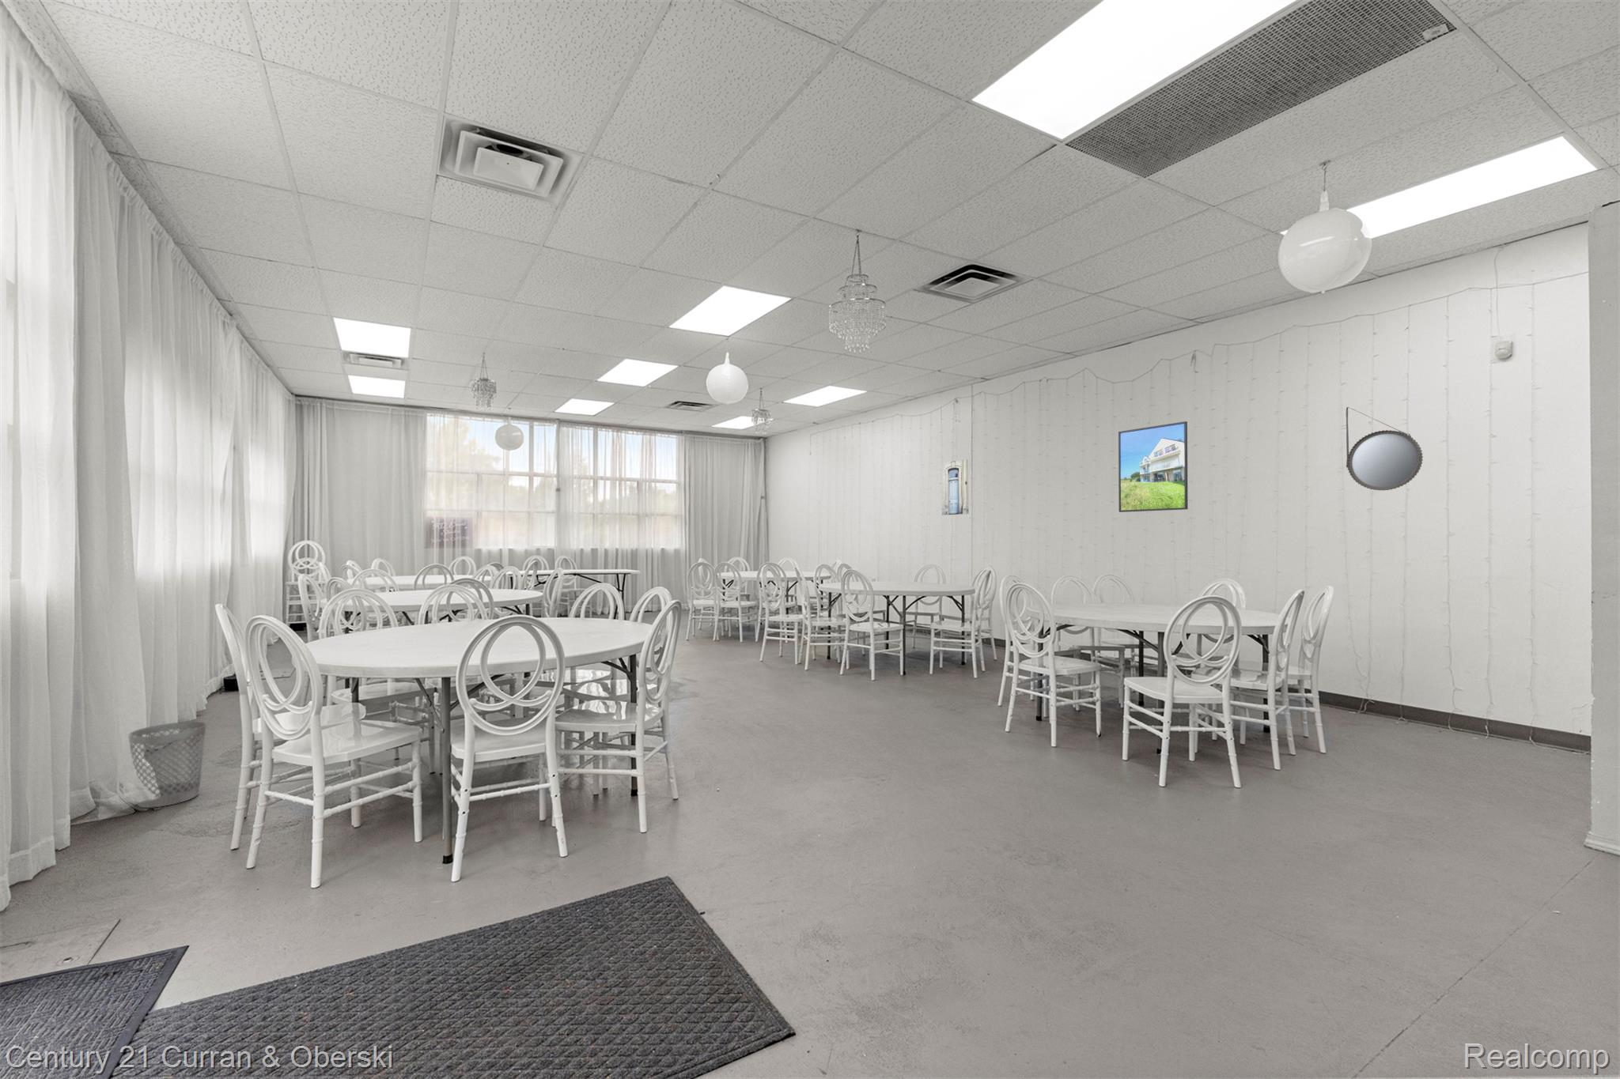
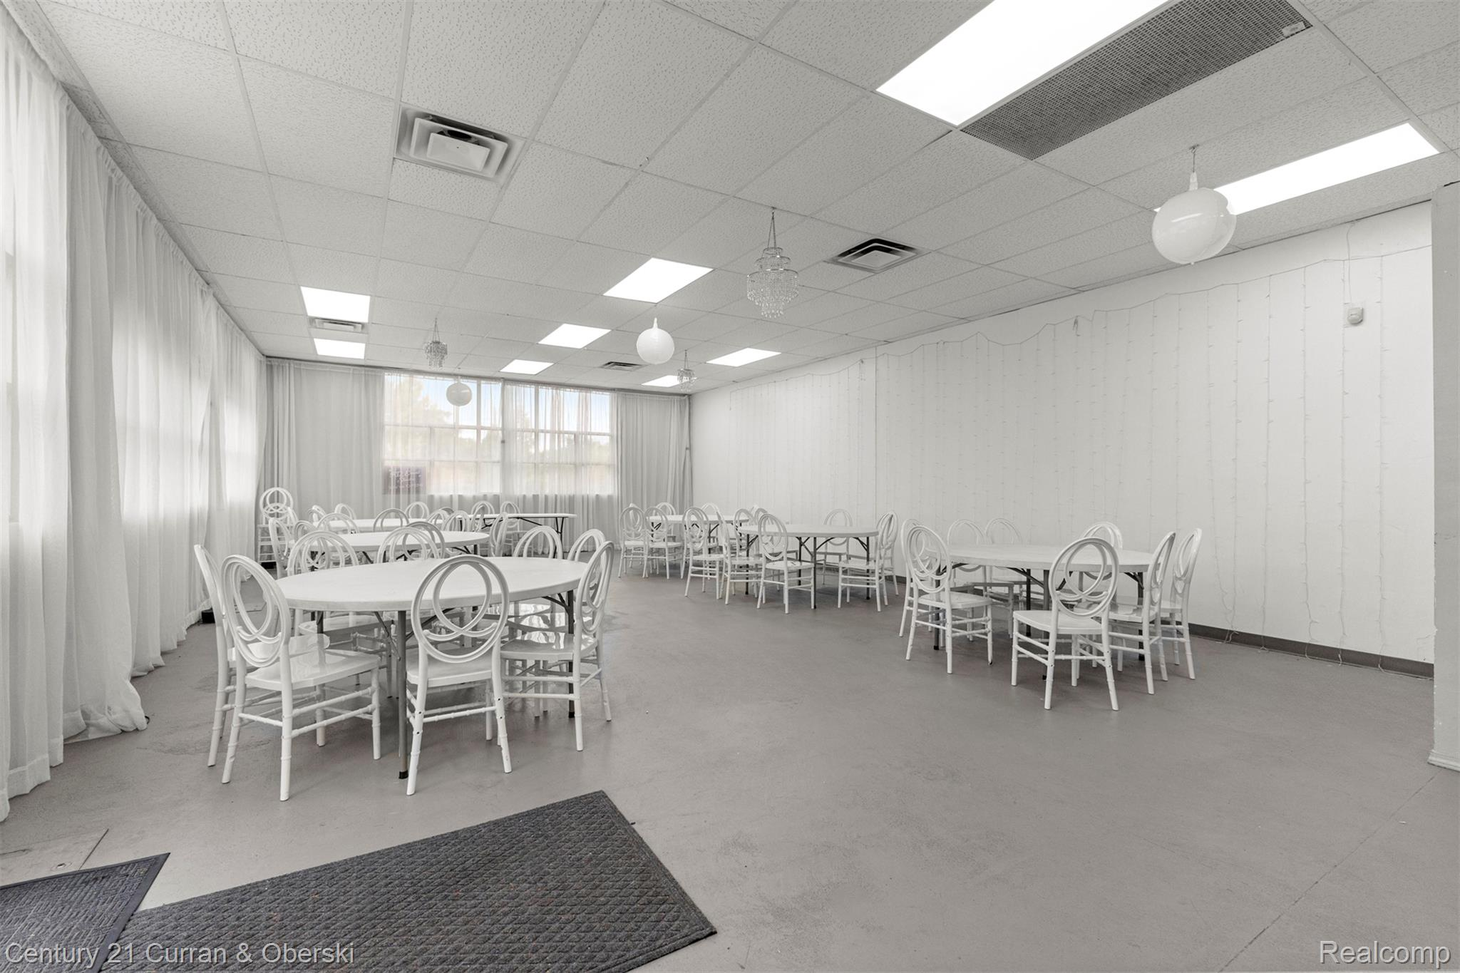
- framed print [1118,420,1189,513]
- home mirror [1345,406,1424,491]
- wastebasket [128,721,206,809]
- wall art [941,459,970,517]
